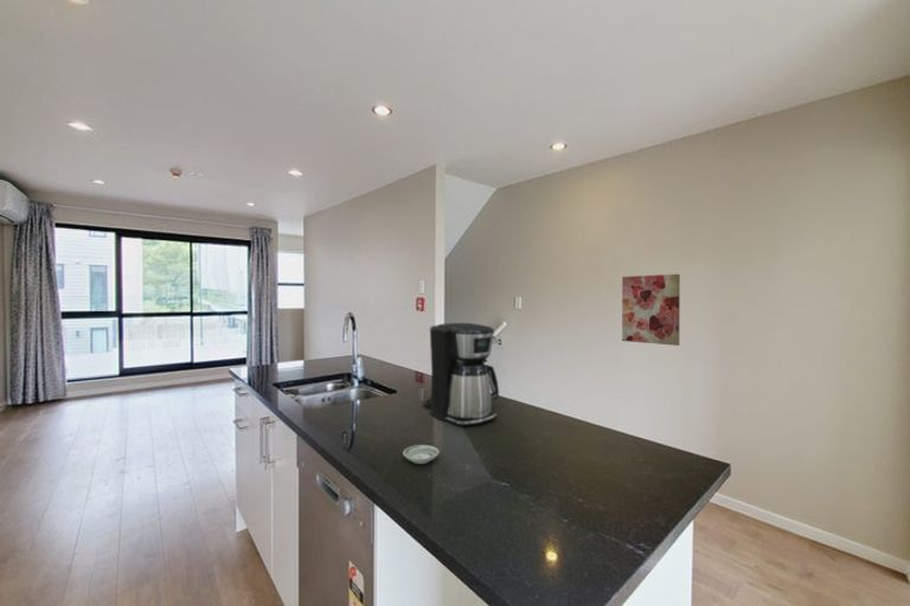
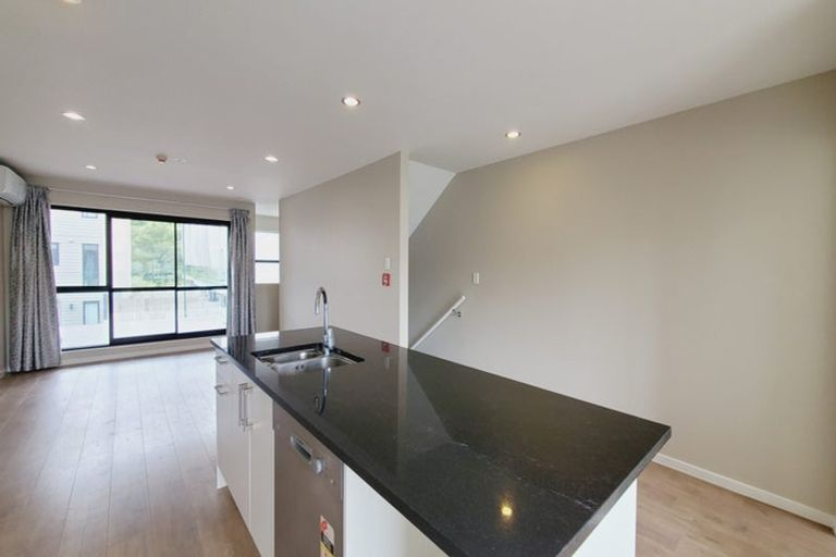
- saucer [402,444,441,465]
- wall art [621,273,681,347]
- coffee maker [422,322,500,427]
